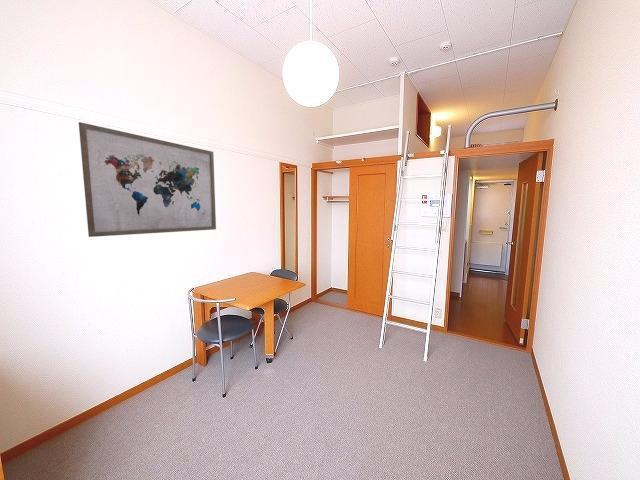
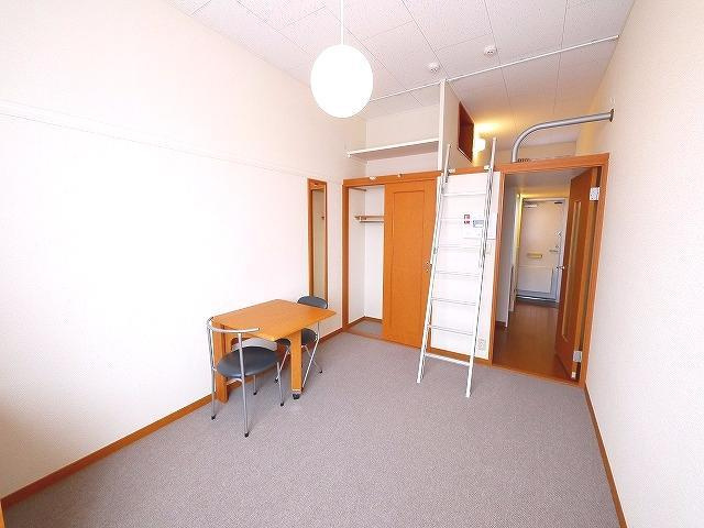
- wall art [78,121,217,238]
